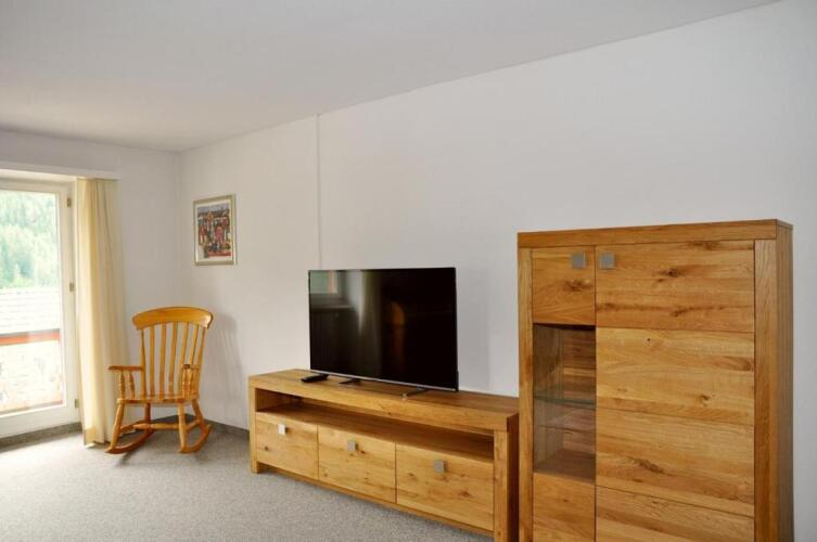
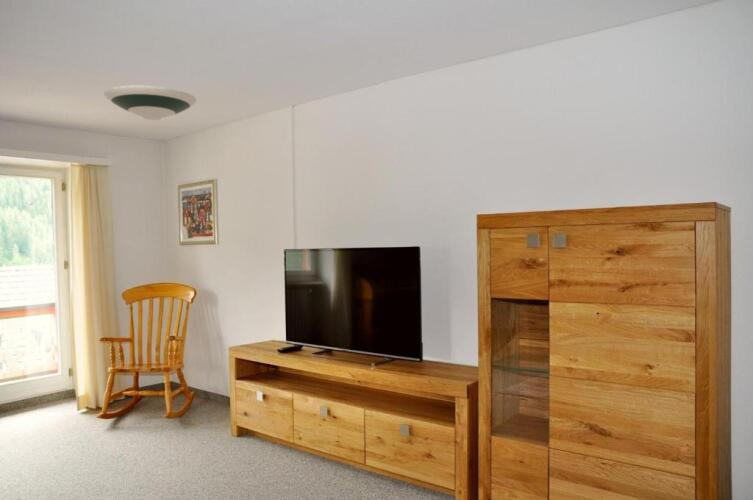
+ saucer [103,85,198,121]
